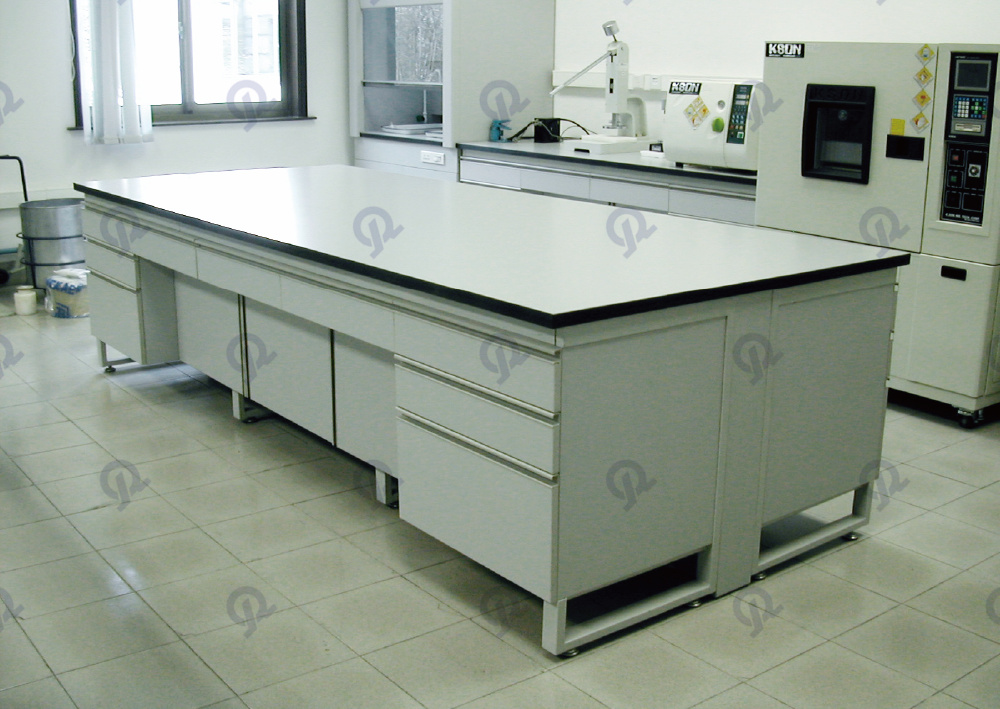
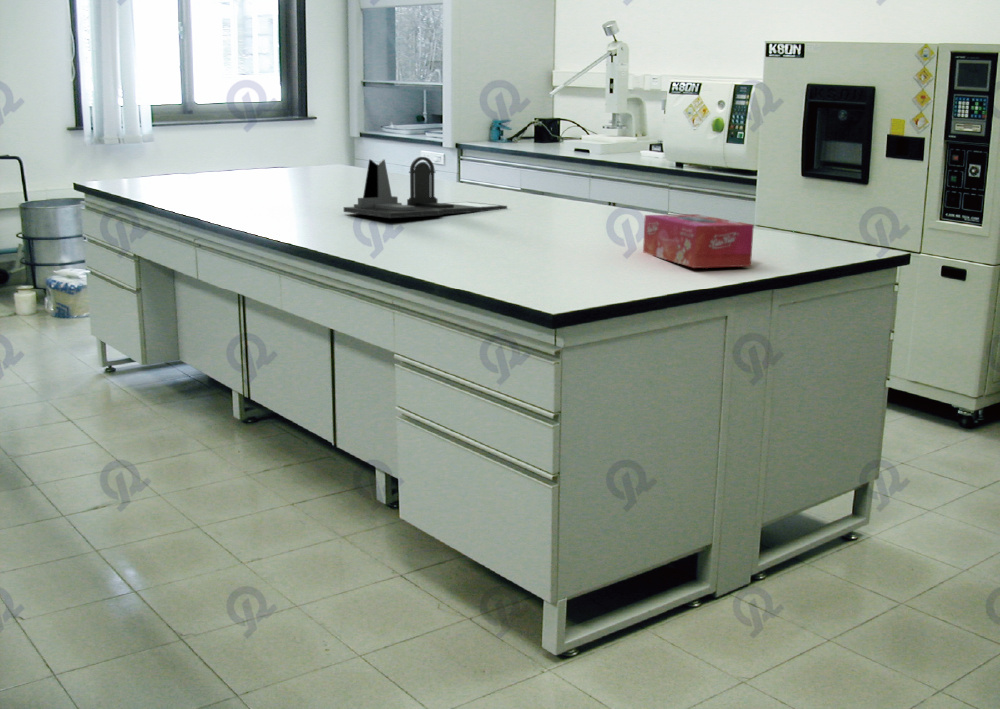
+ tissue box [642,213,755,269]
+ desk organizer [343,156,508,219]
